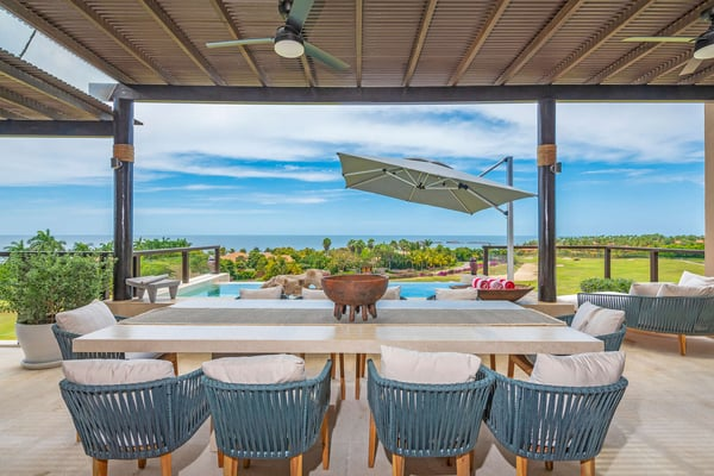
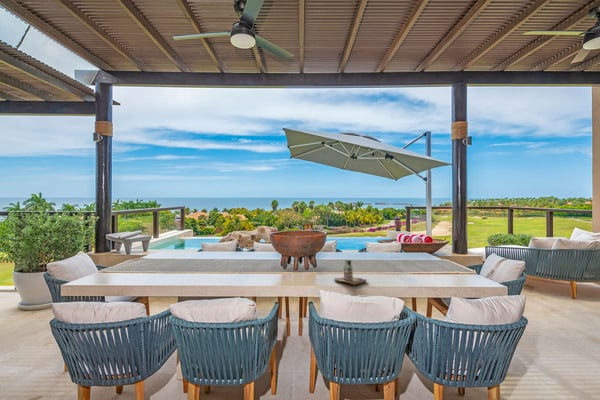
+ bottle [333,259,368,286]
